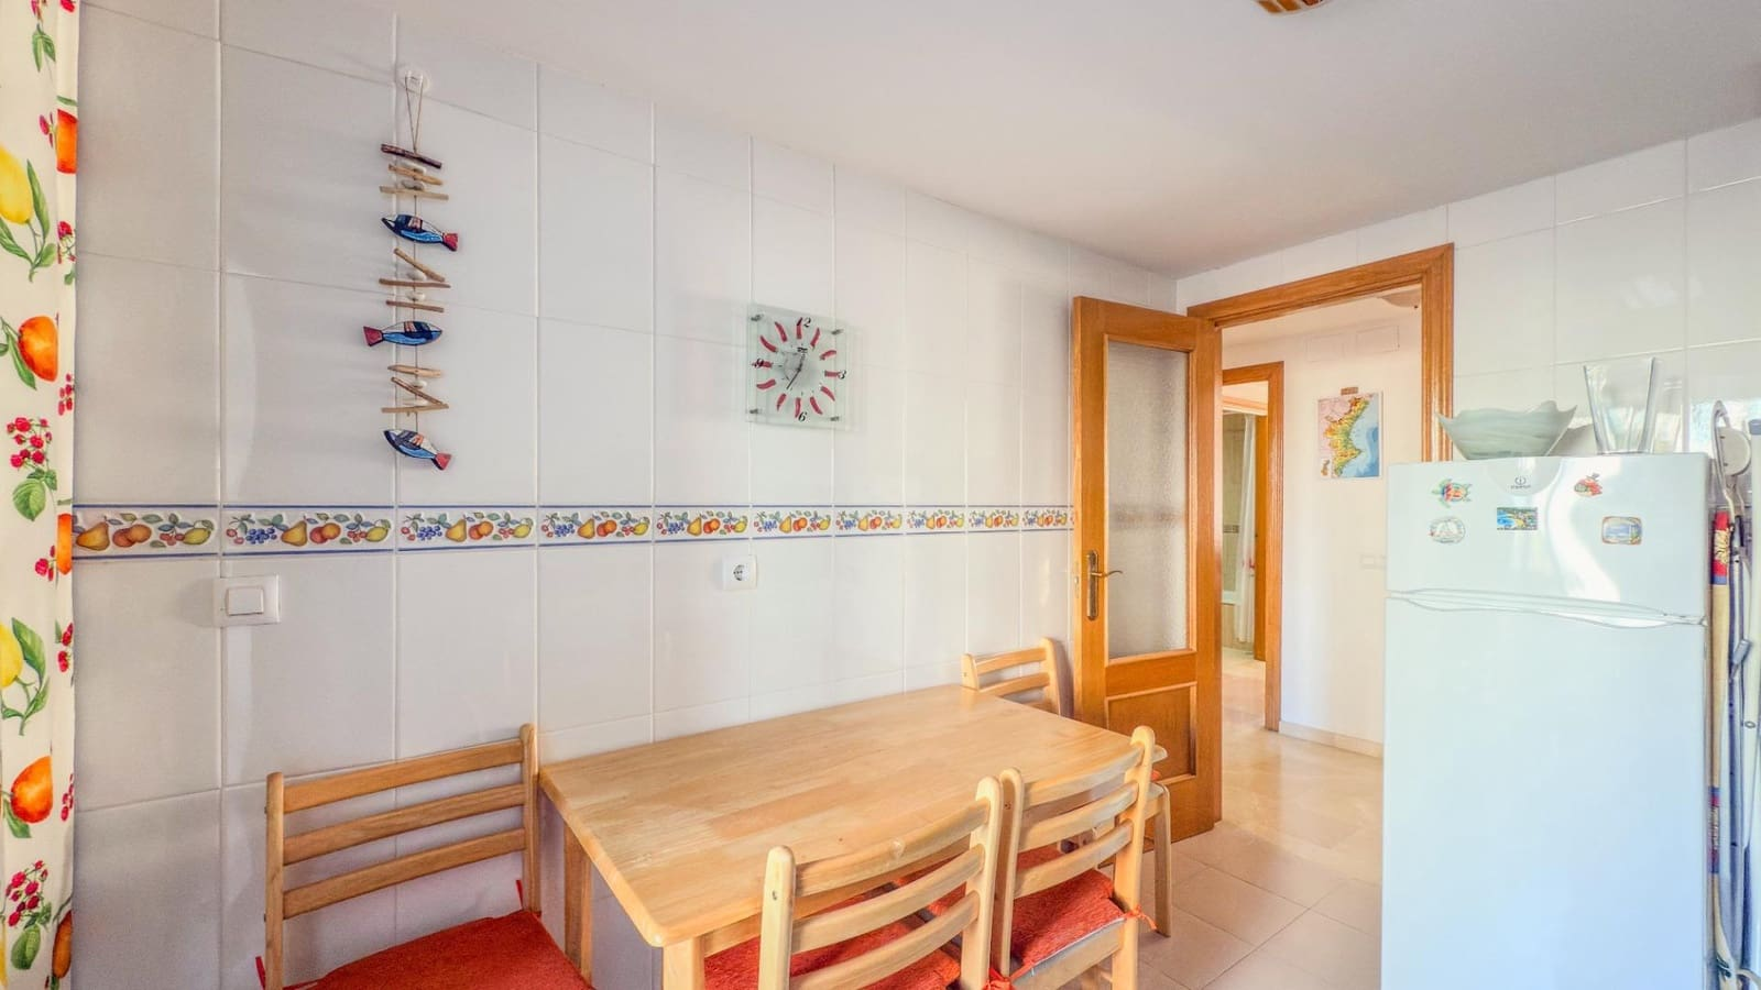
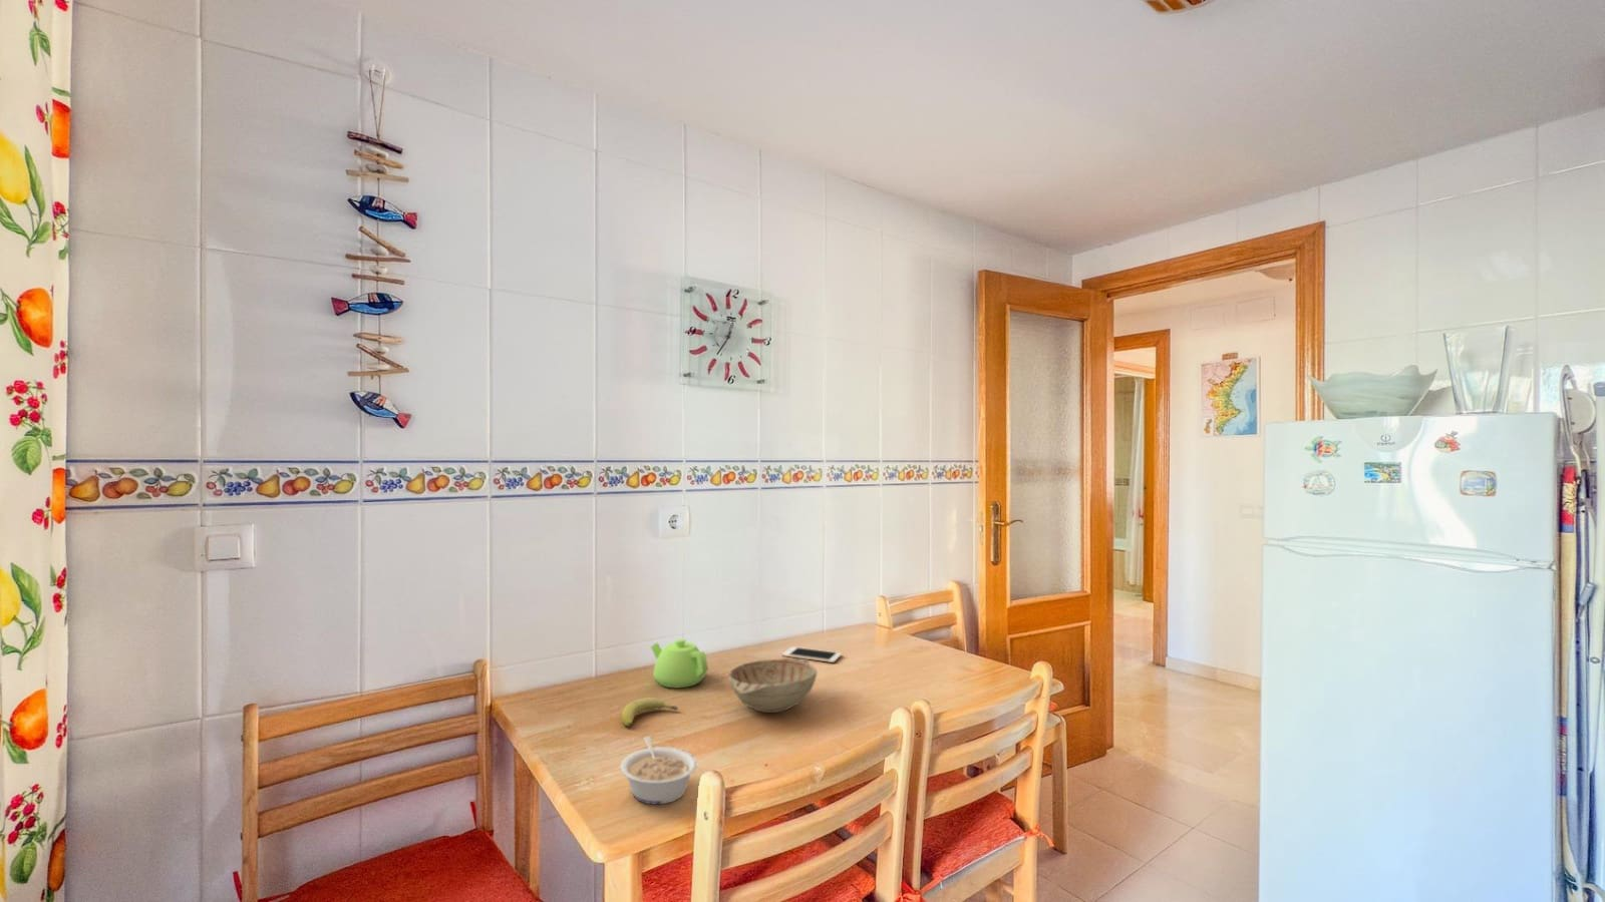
+ decorative bowl [728,658,818,714]
+ cell phone [782,645,842,663]
+ teapot [649,638,709,688]
+ fruit [620,696,679,728]
+ legume [618,735,698,805]
